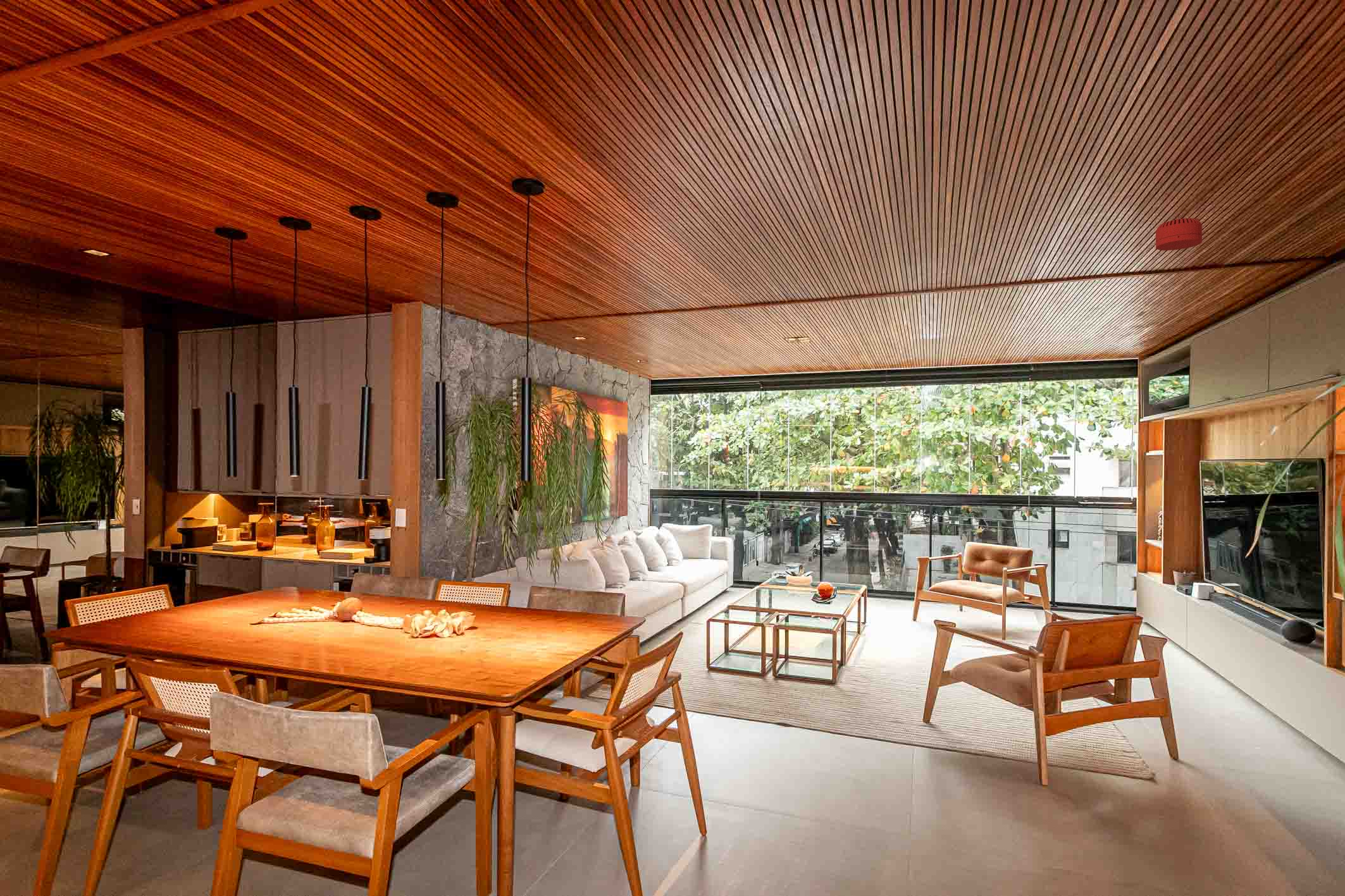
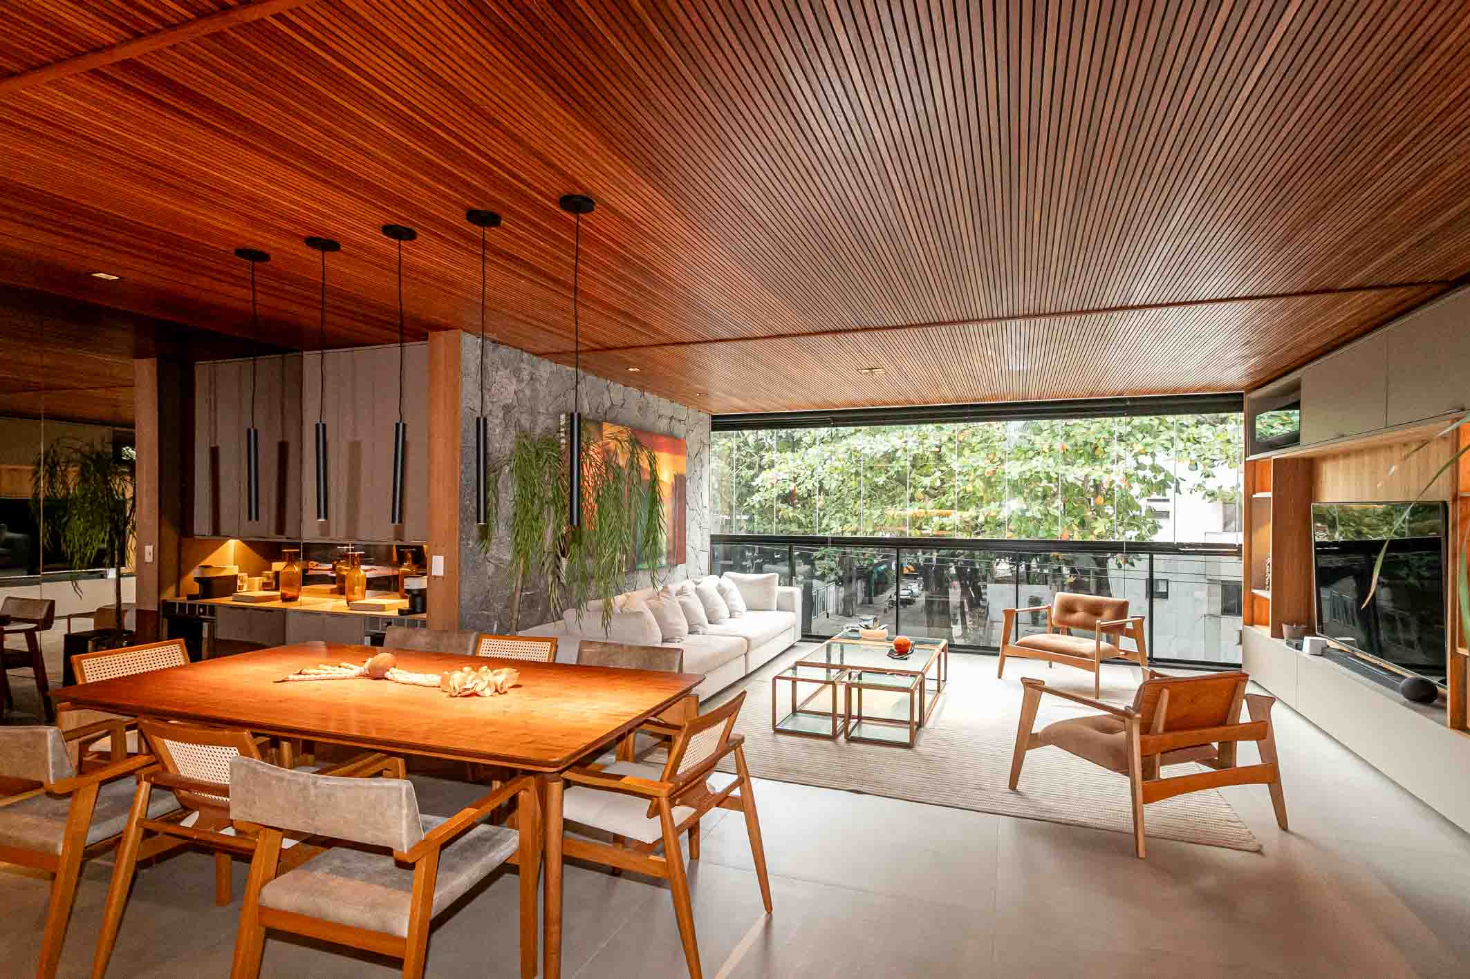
- smoke detector [1155,218,1203,251]
